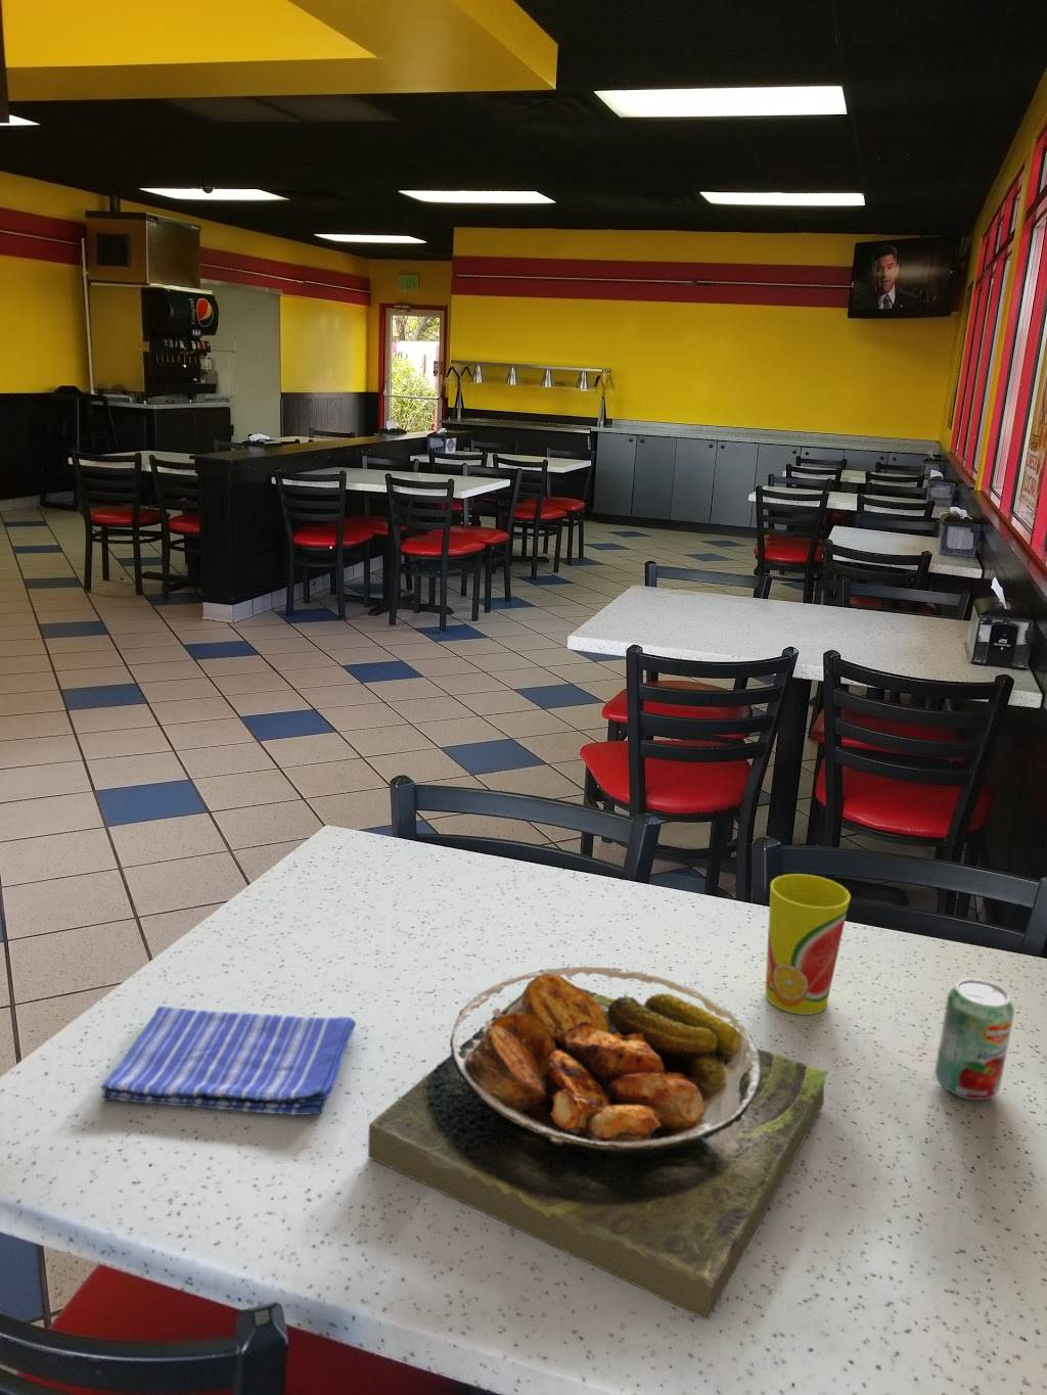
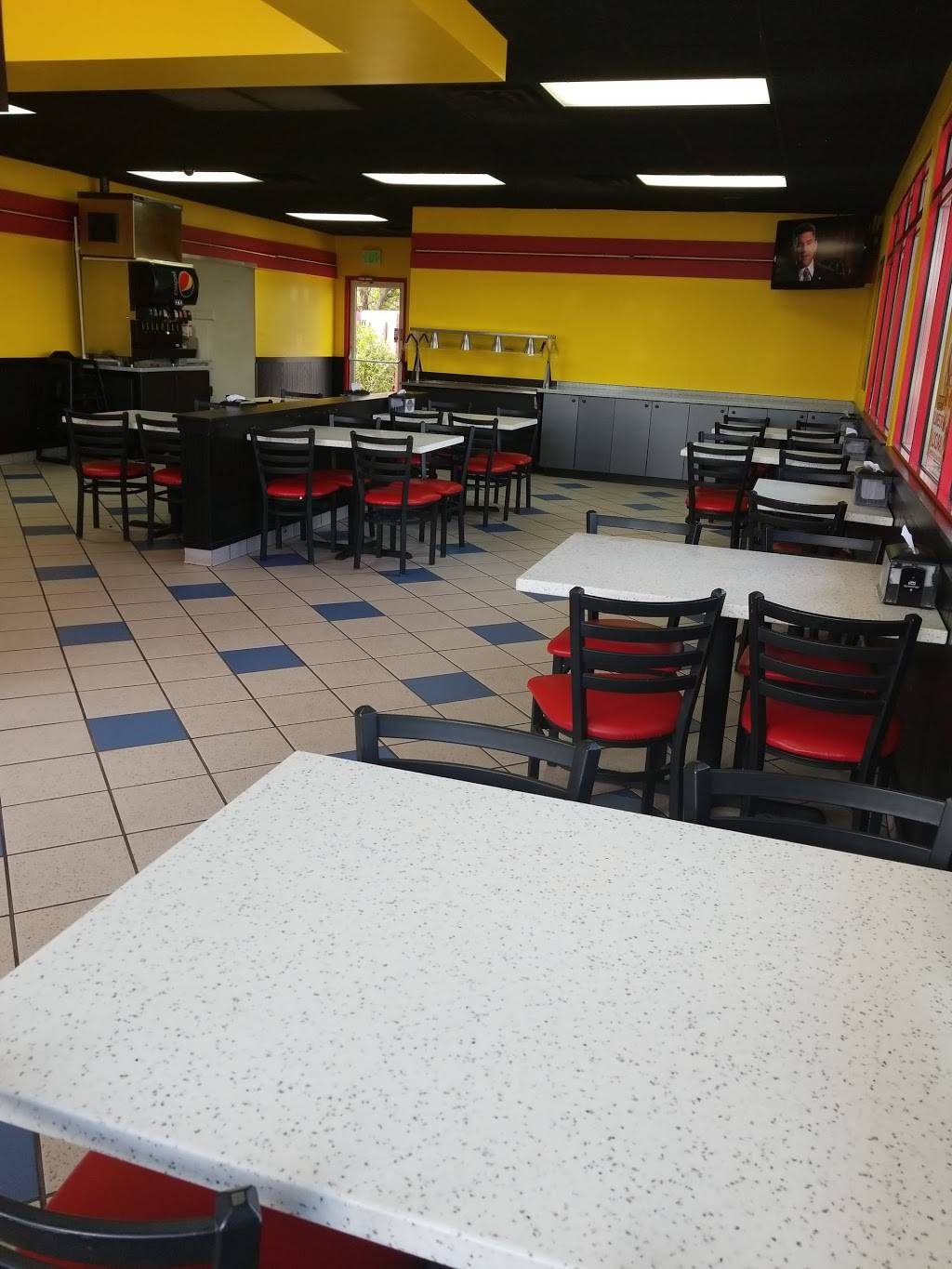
- food plate [367,965,829,1321]
- cup [763,873,851,1016]
- dish towel [100,1006,356,1116]
- beverage can [934,978,1015,1100]
